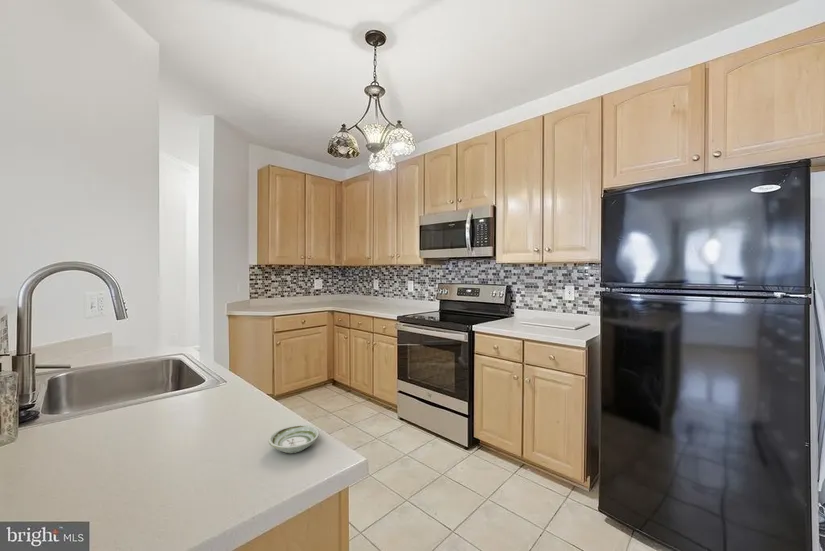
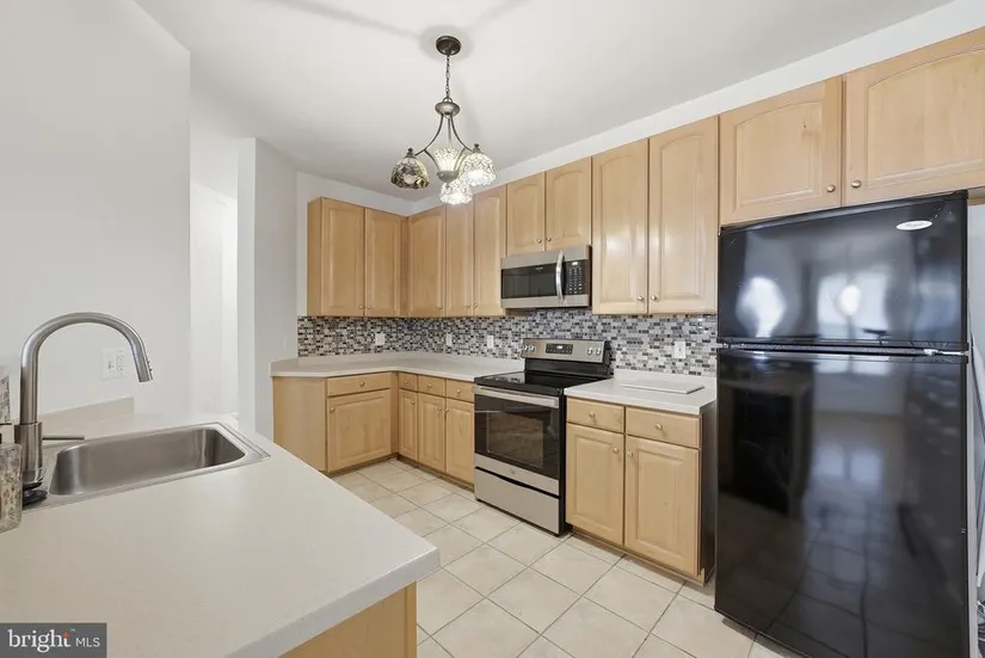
- saucer [267,424,320,454]
